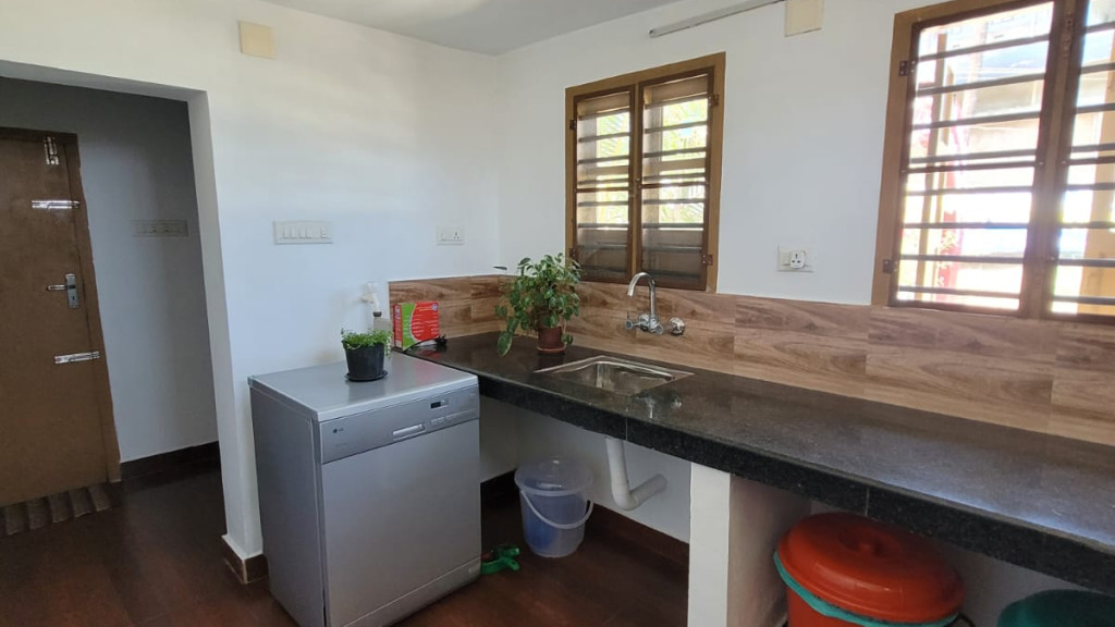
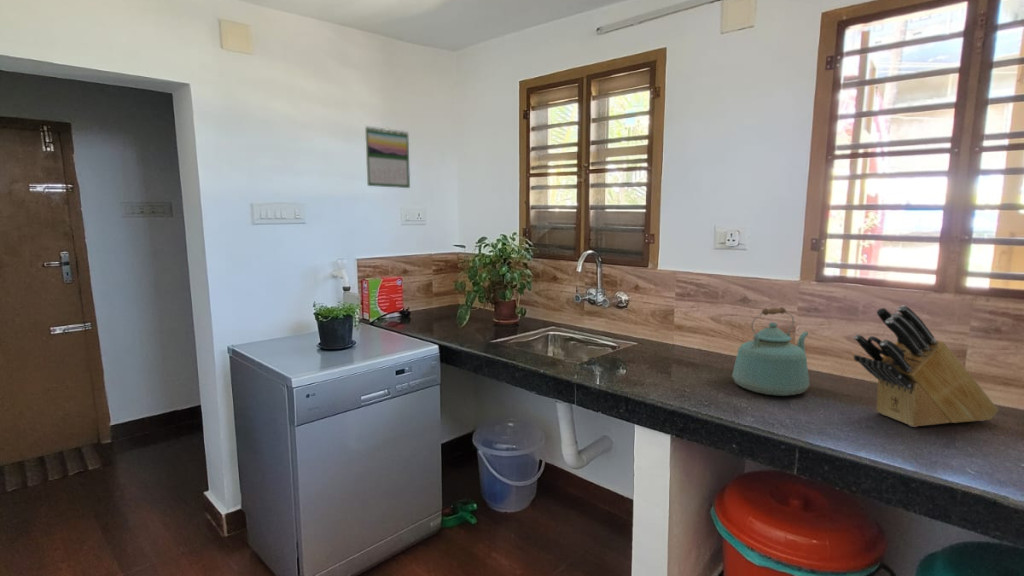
+ knife block [853,304,1000,428]
+ calendar [364,125,411,189]
+ kettle [731,306,810,397]
